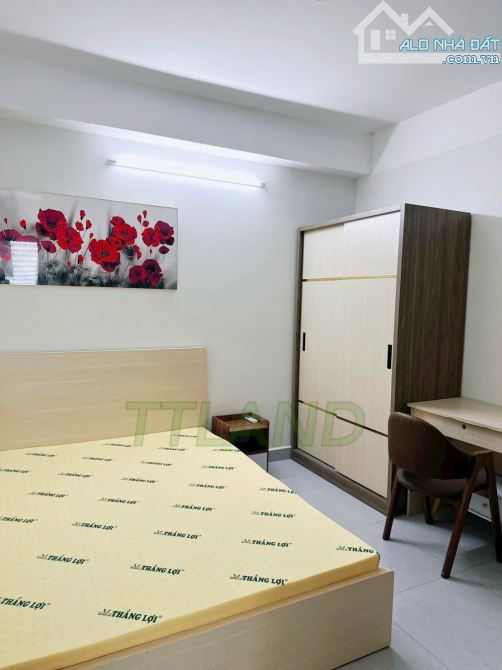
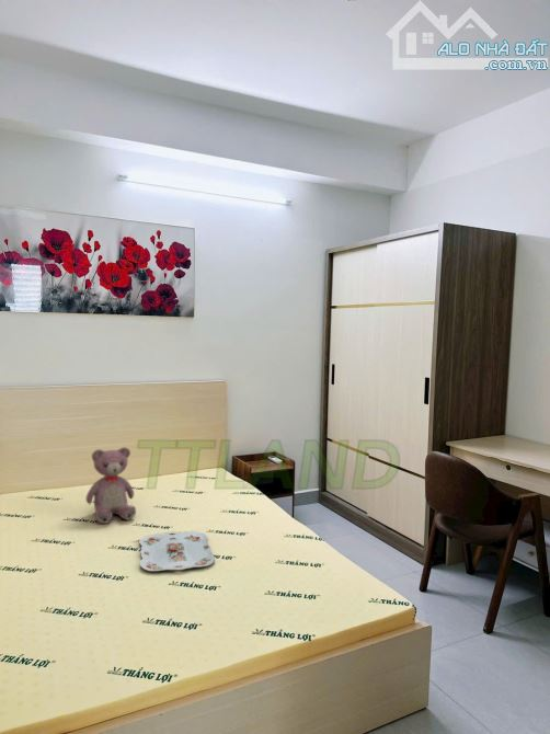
+ serving tray [138,530,216,572]
+ teddy bear [84,446,137,525]
